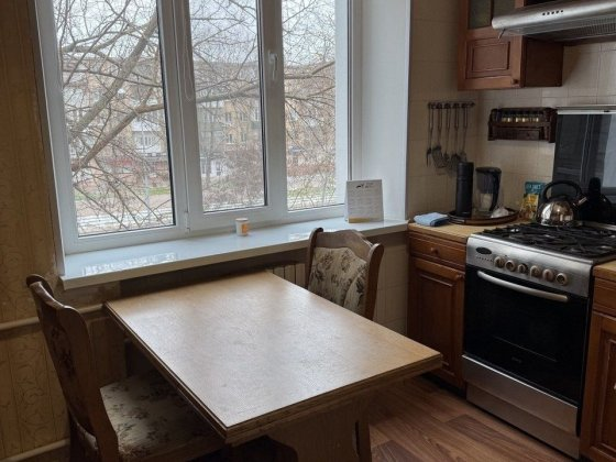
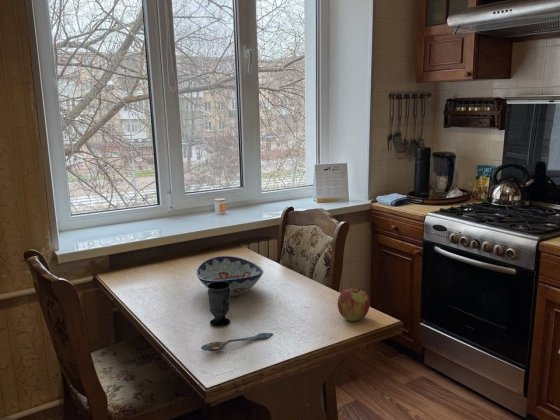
+ cup [207,282,231,328]
+ apple [337,287,371,322]
+ spoon [200,332,274,352]
+ decorative bowl [195,255,264,297]
